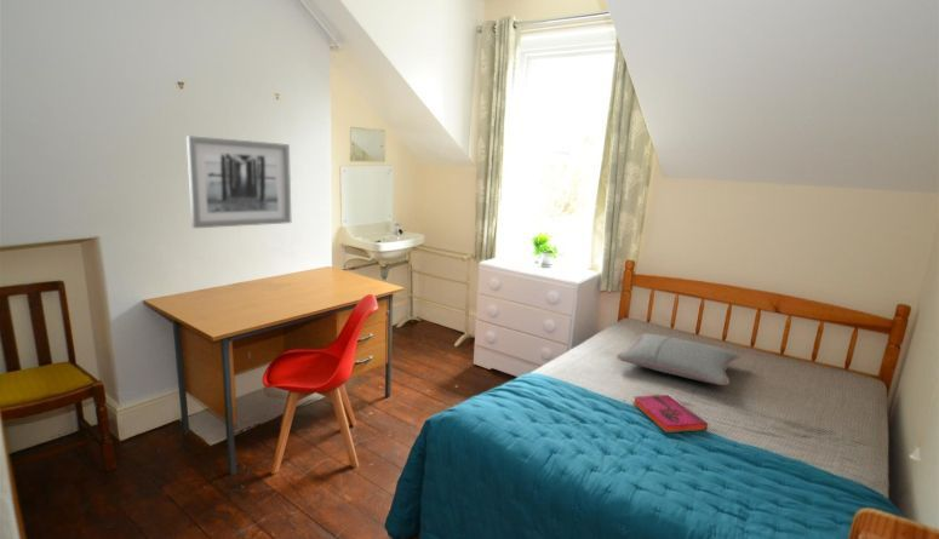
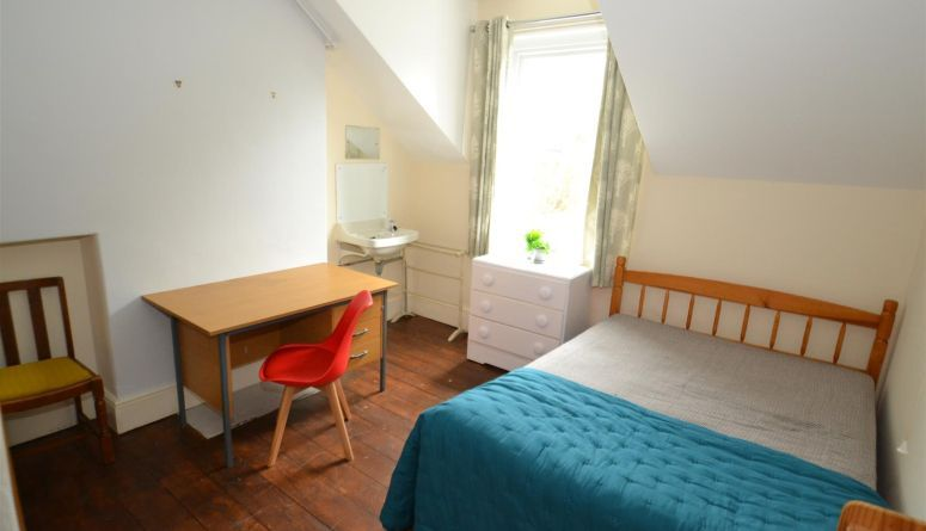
- hardback book [632,394,709,434]
- pillow [615,333,742,386]
- wall art [185,134,292,229]
